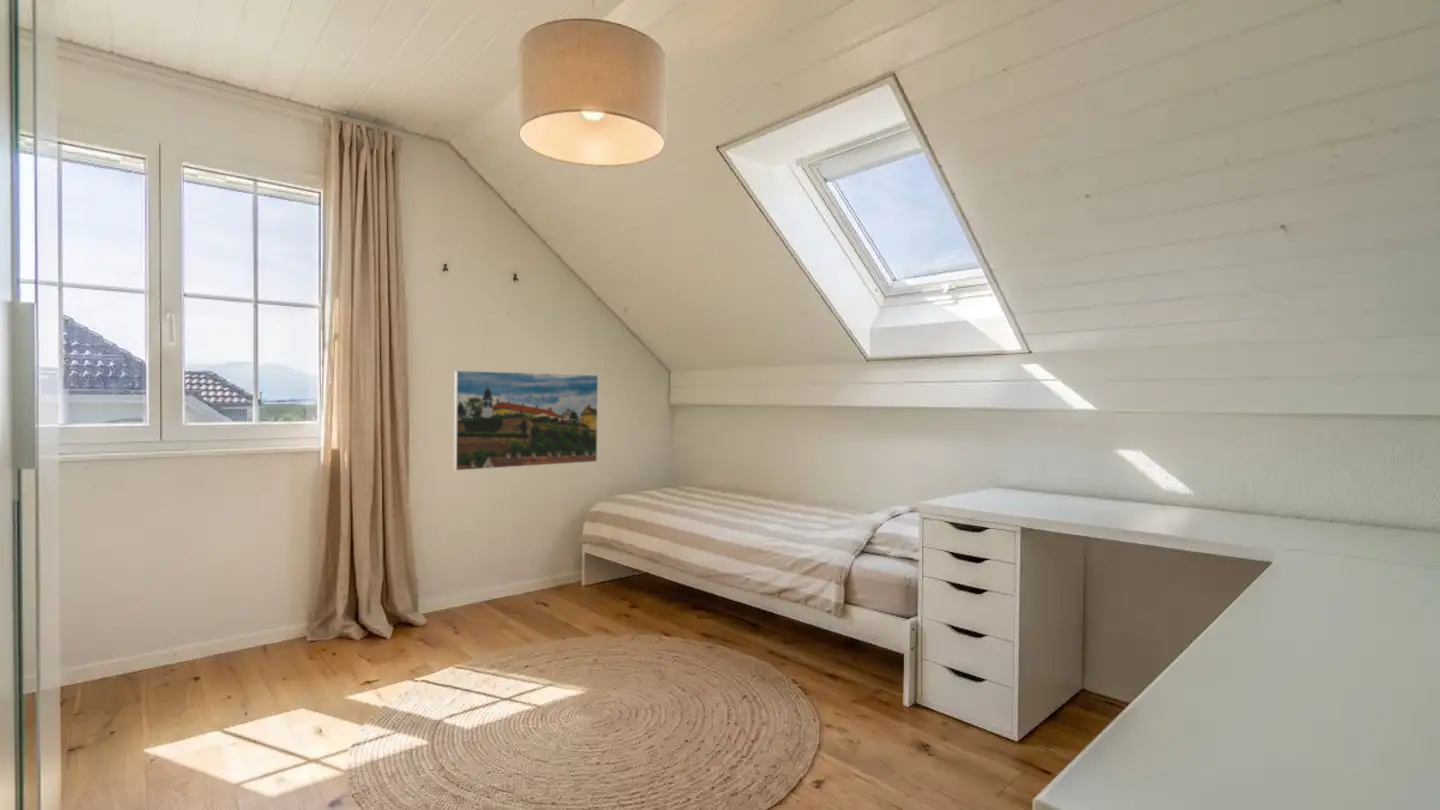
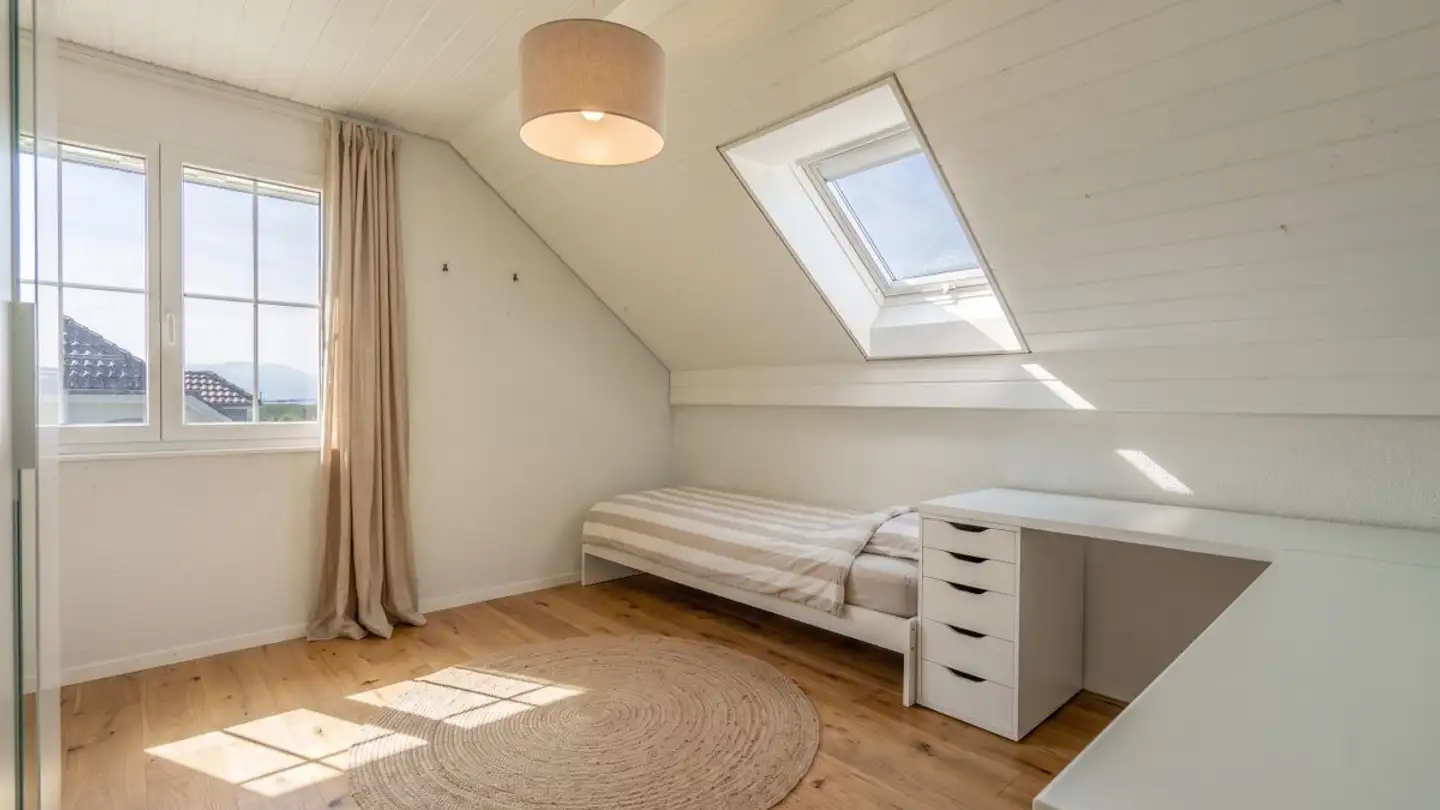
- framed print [453,369,599,472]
